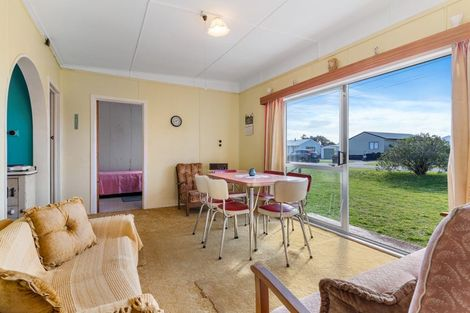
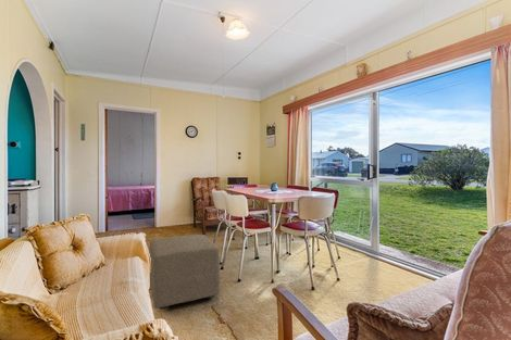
+ ottoman [148,234,221,311]
